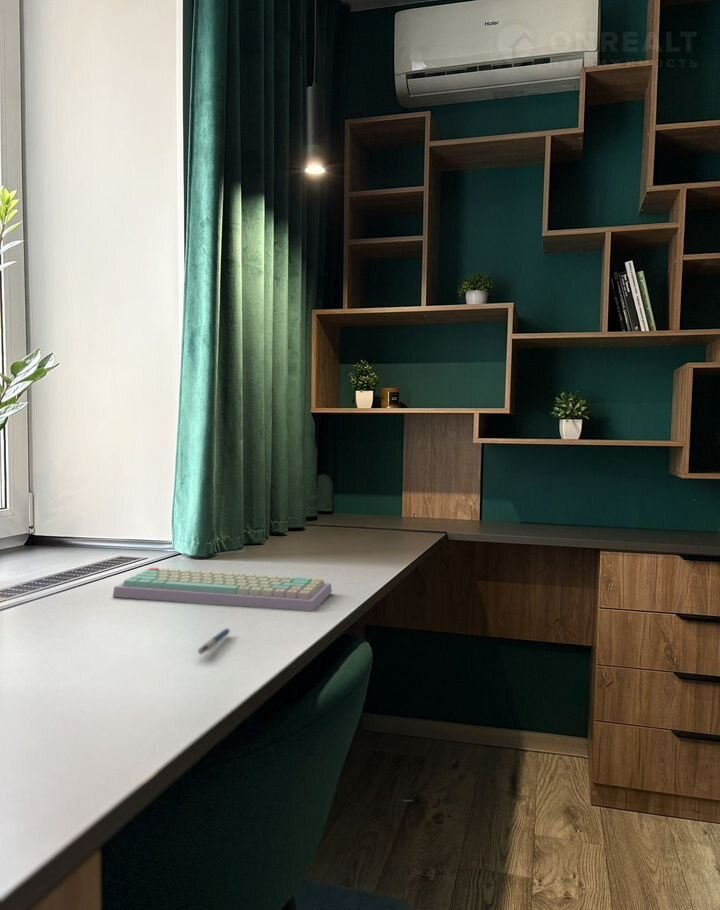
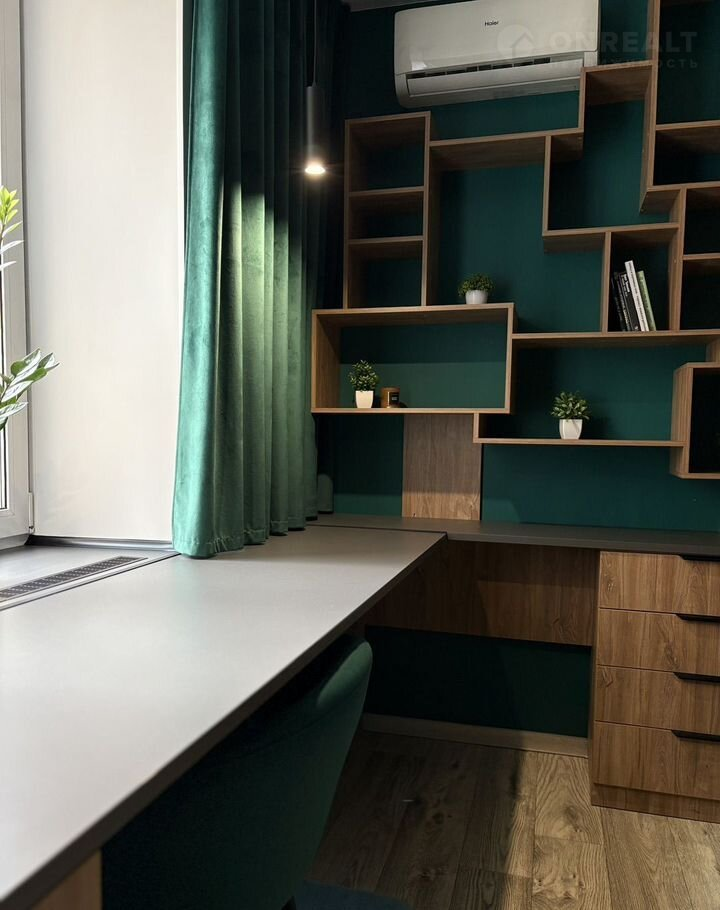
- keyboard [112,567,333,612]
- pen [197,627,231,656]
